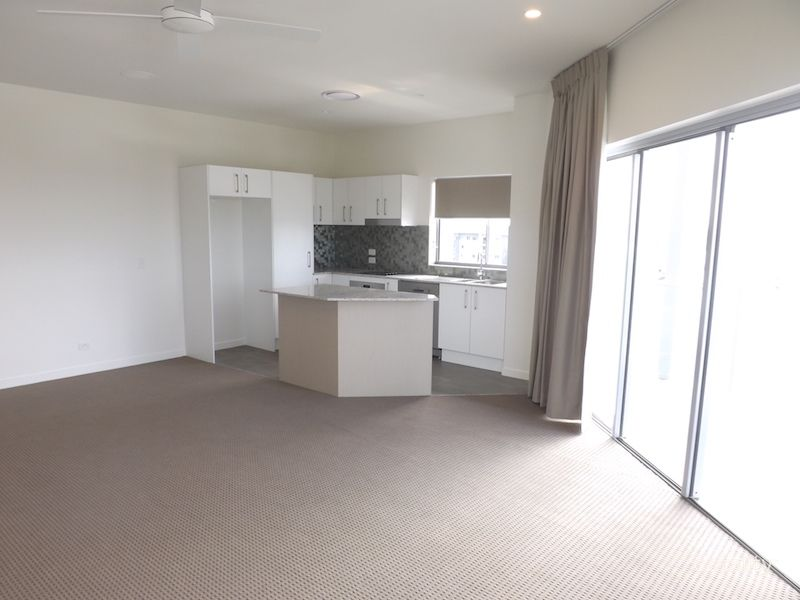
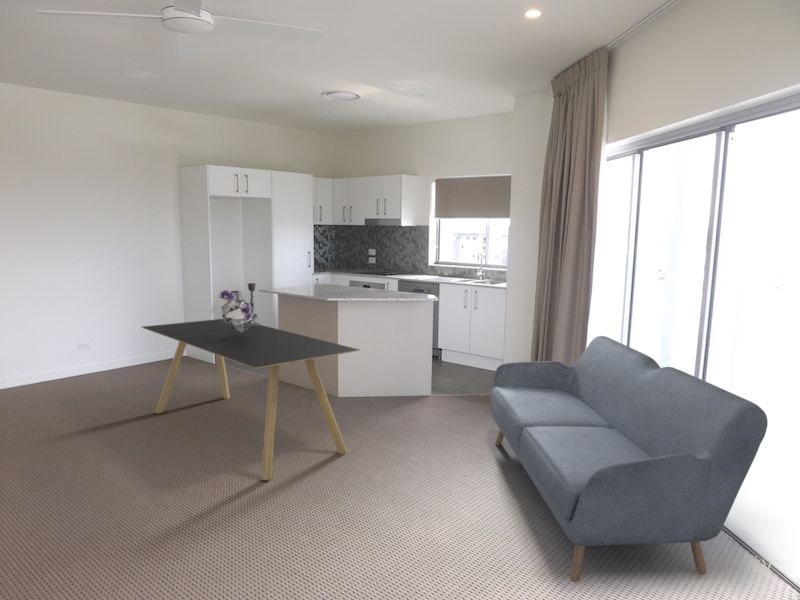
+ candlestick [228,282,262,327]
+ bouquet [210,289,259,332]
+ sofa [490,335,769,583]
+ dining table [140,318,361,481]
